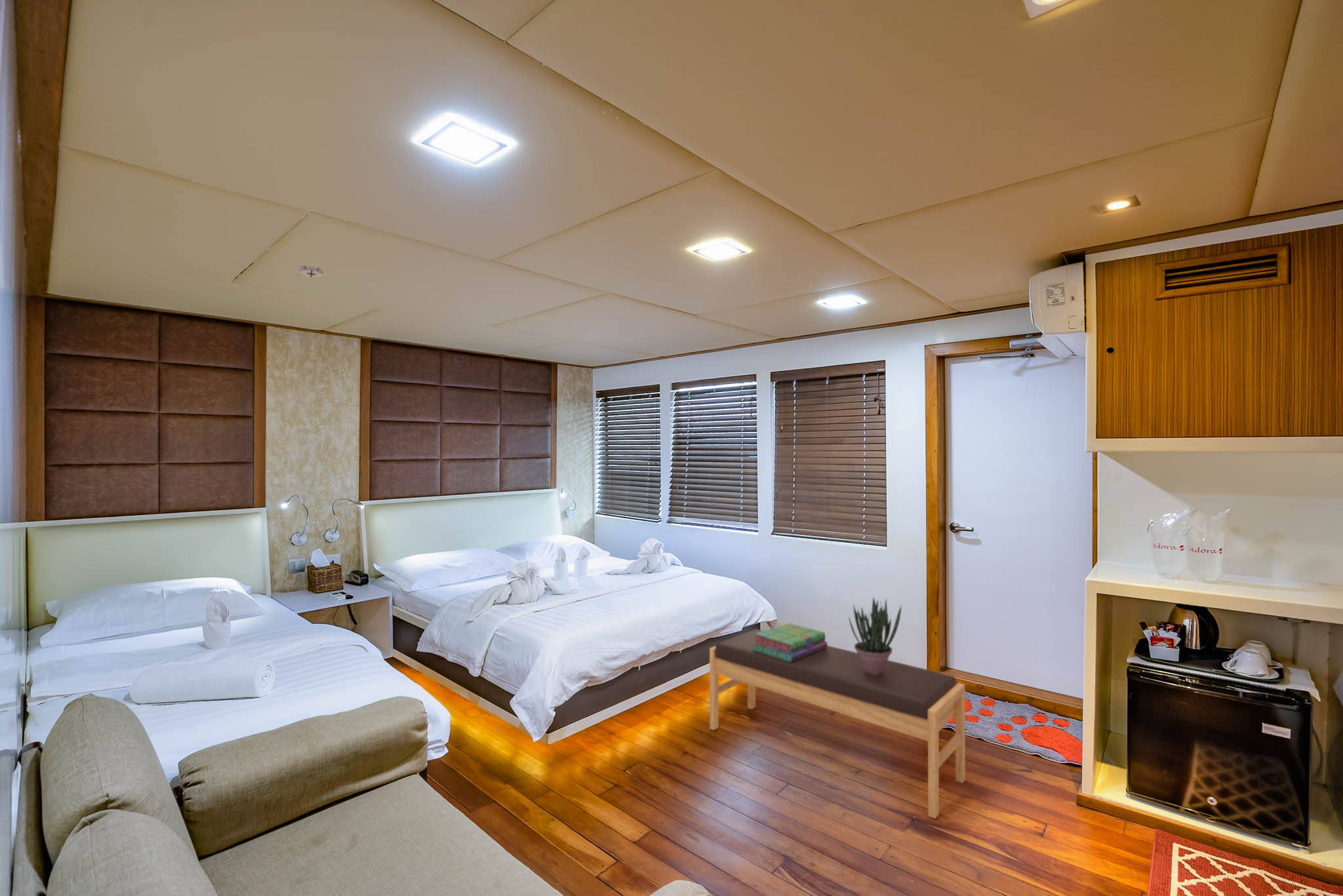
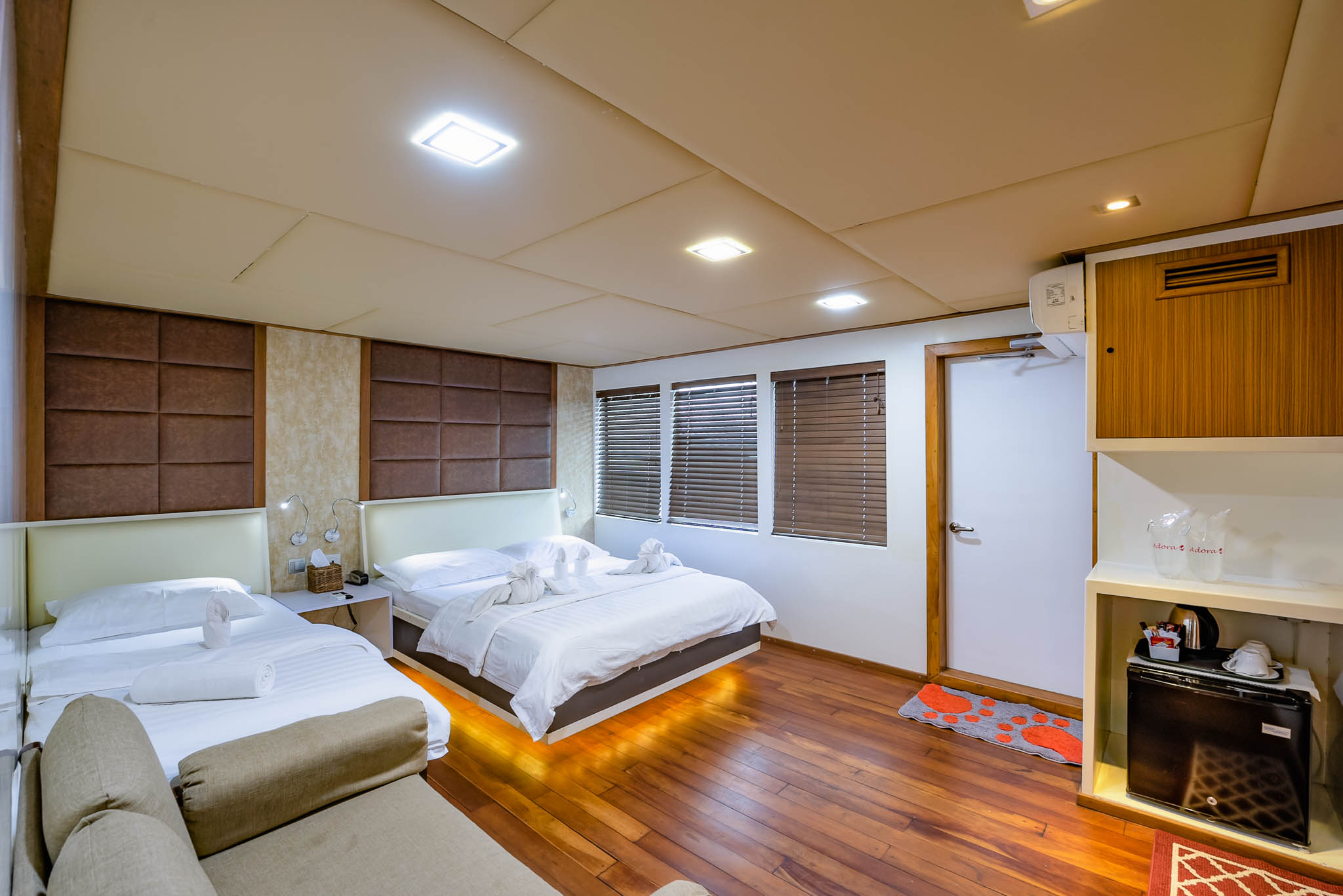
- stack of books [752,622,828,662]
- smoke detector [294,263,327,278]
- potted plant [848,596,902,675]
- bench [709,629,966,819]
